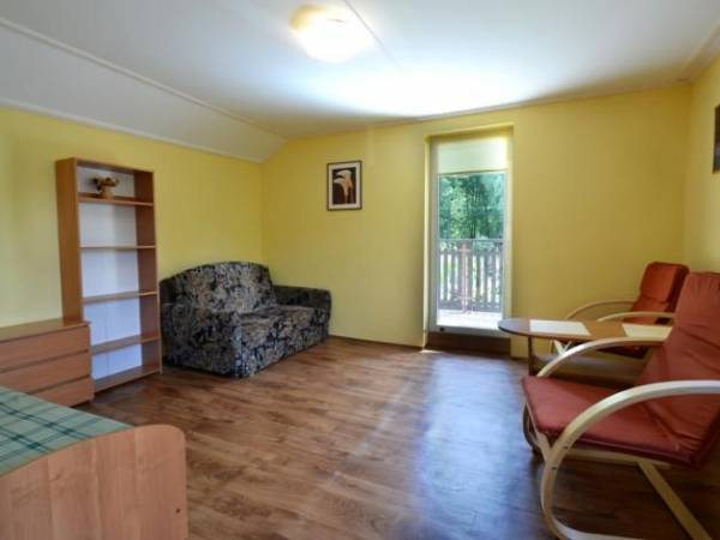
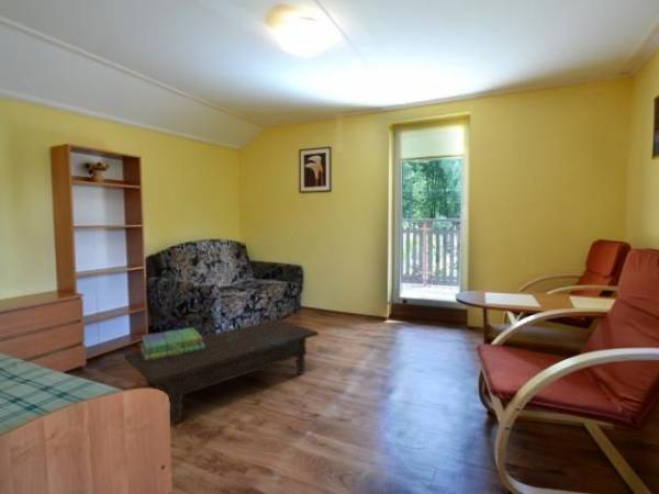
+ stack of books [138,326,204,362]
+ coffee table [123,318,320,424]
